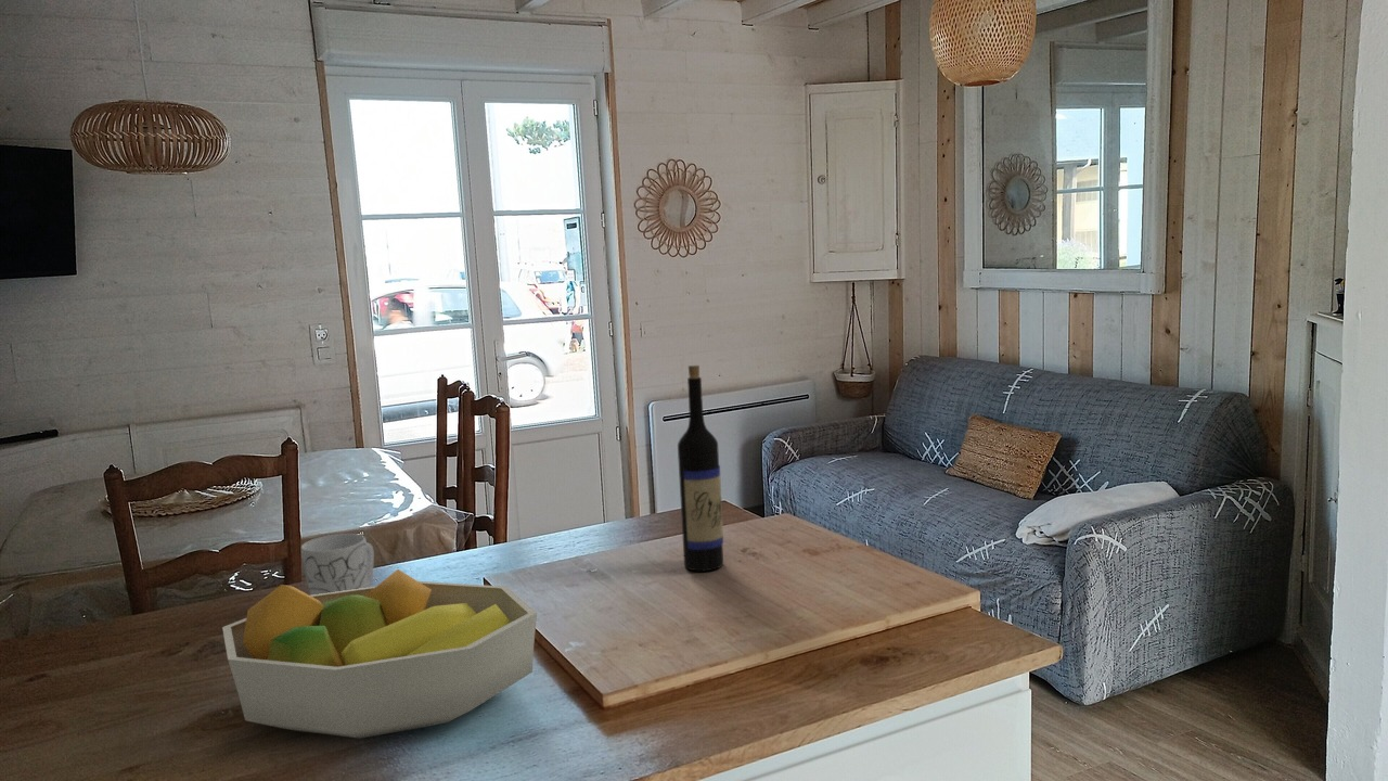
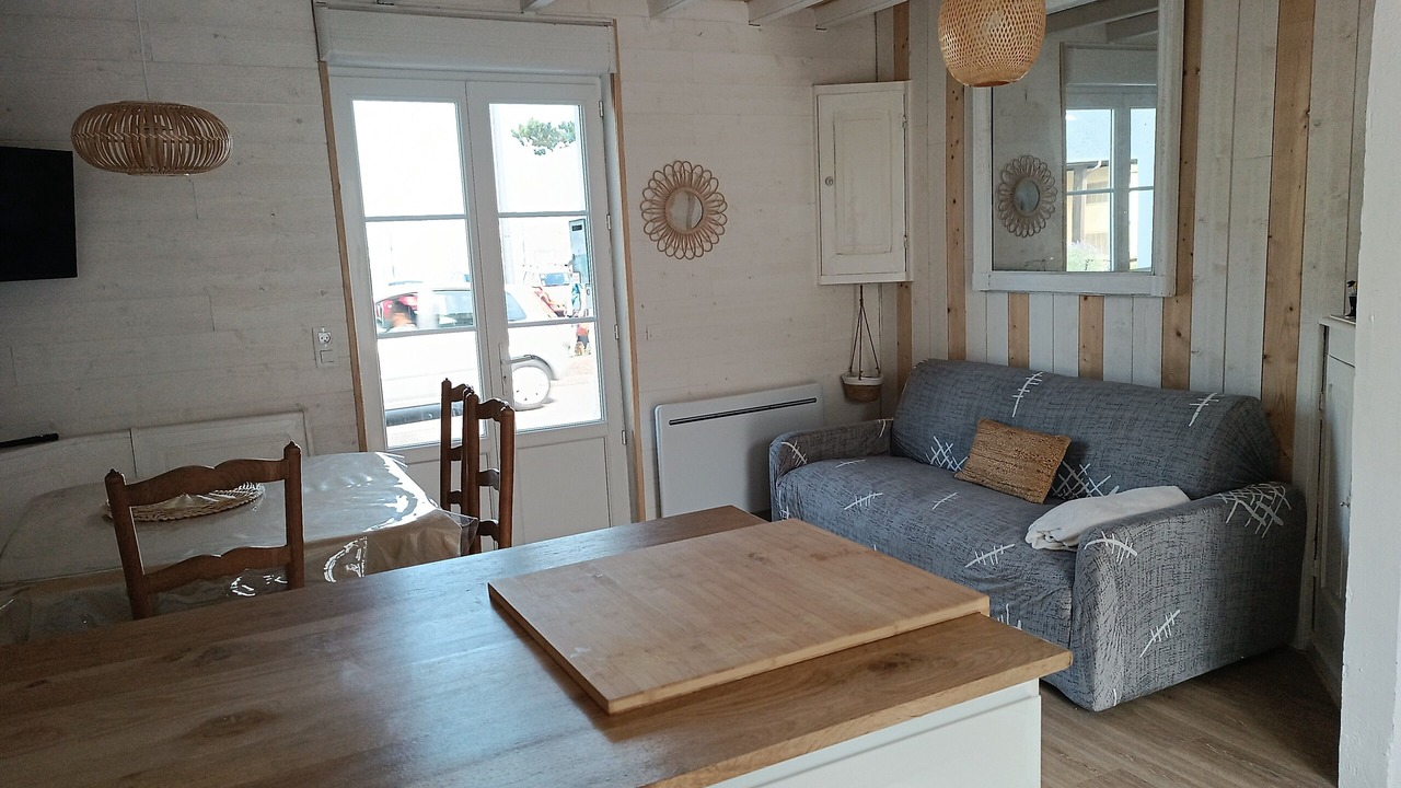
- wine bottle [677,364,724,572]
- fruit bowl [221,568,538,740]
- mug [300,533,375,596]
